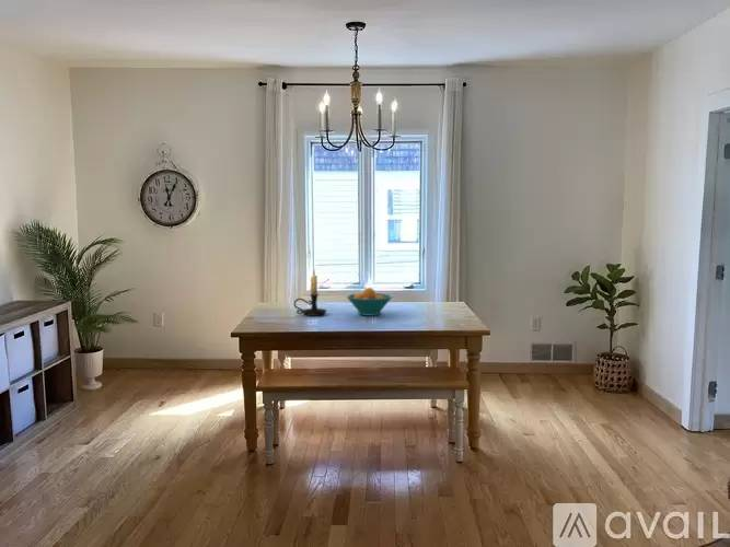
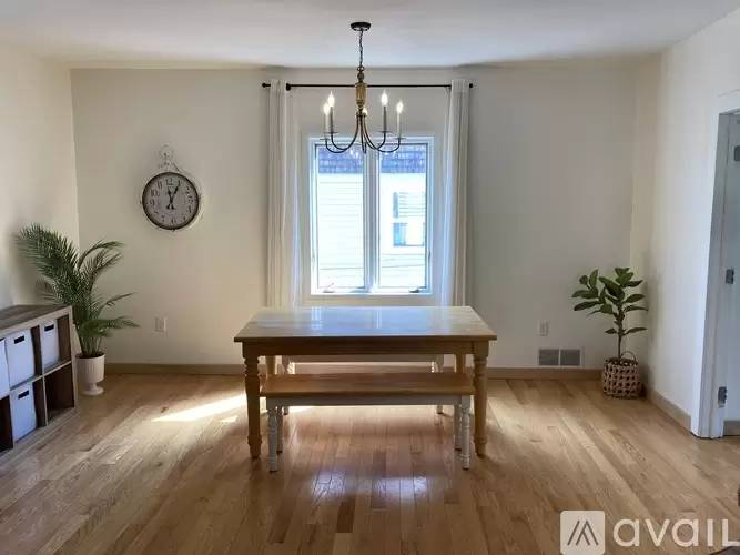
- fruit bowl [346,287,394,316]
- candle holder [292,269,327,317]
